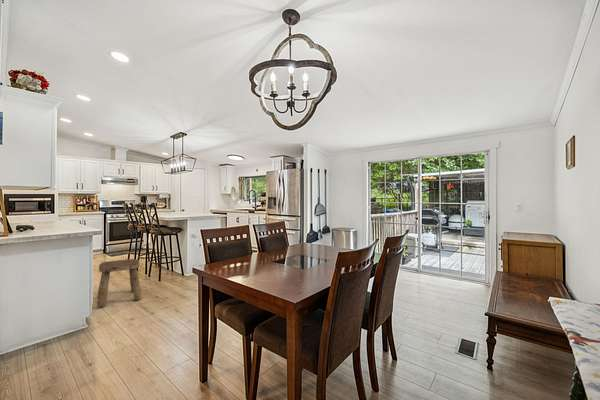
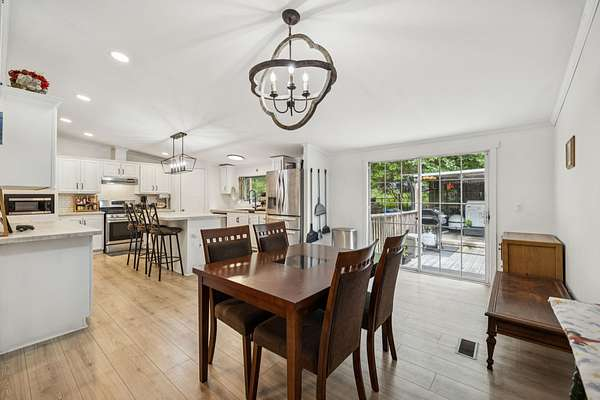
- stool [96,258,143,308]
